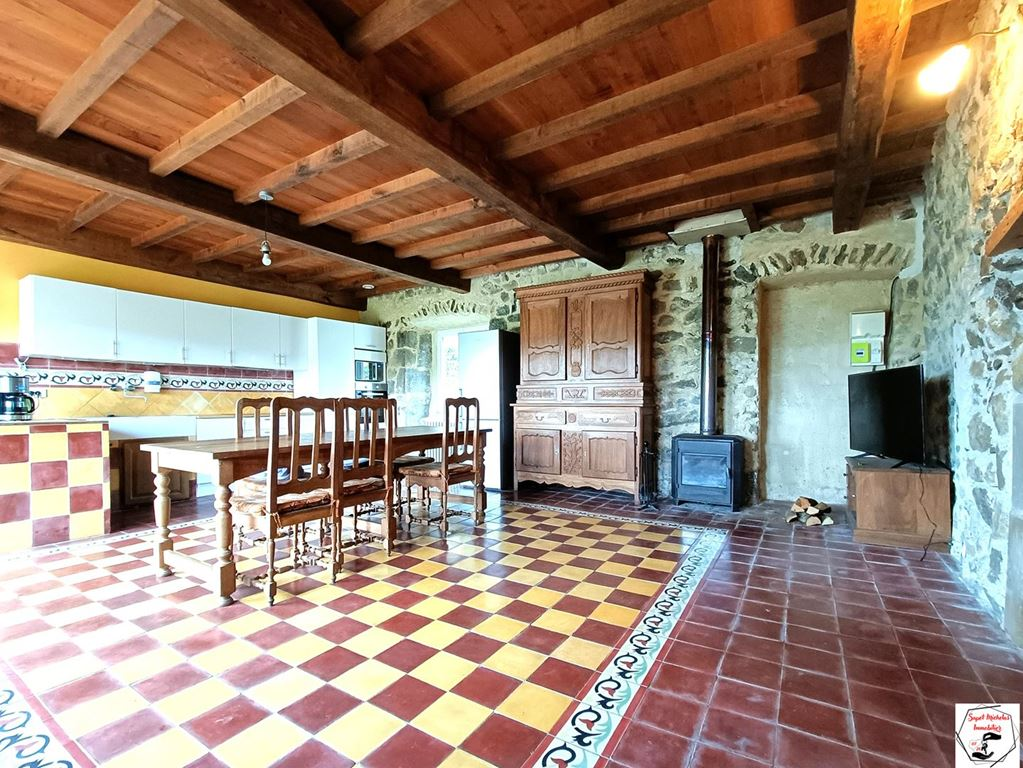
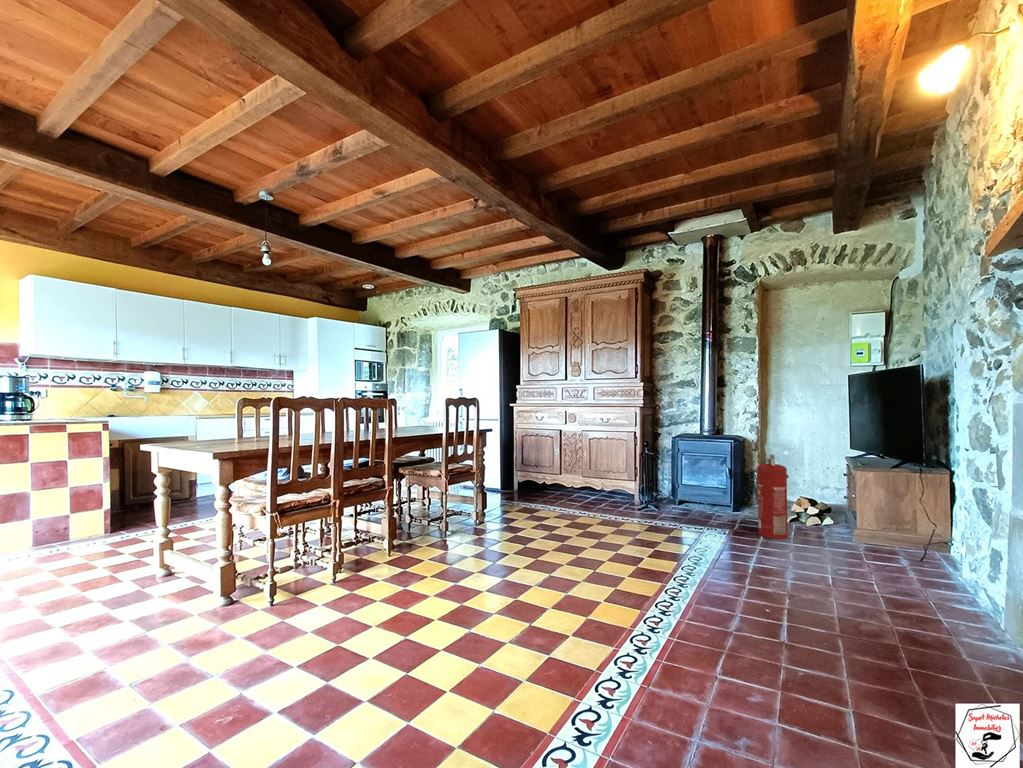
+ fire extinguisher [757,454,789,540]
